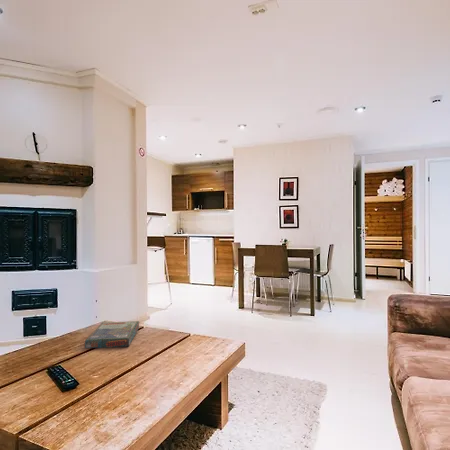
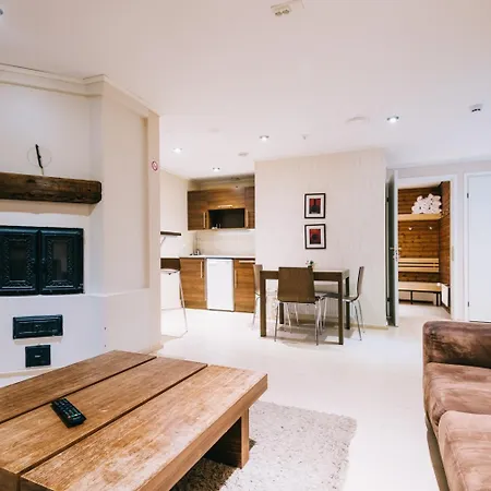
- board game [84,320,140,349]
